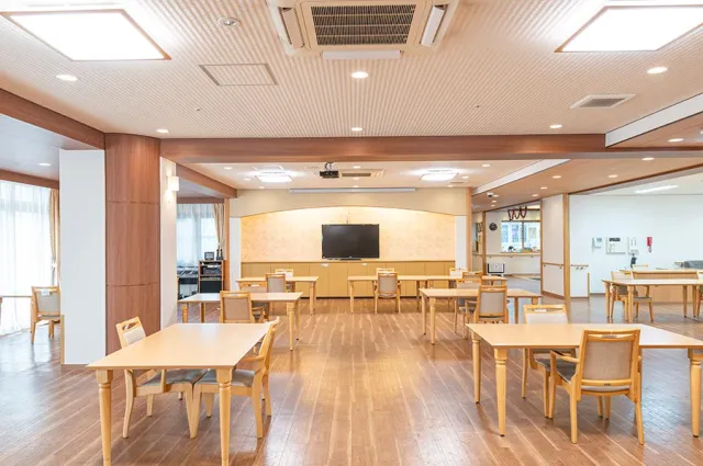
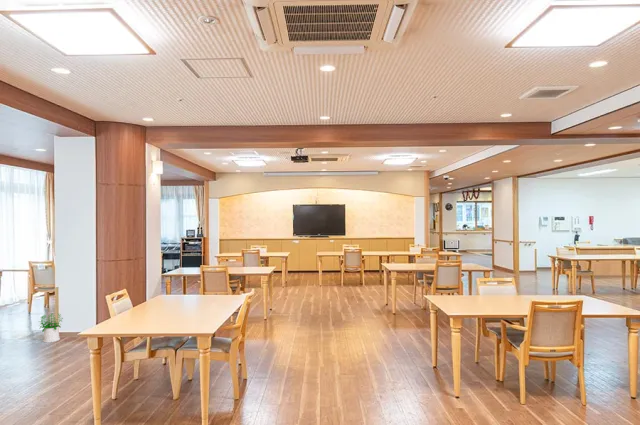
+ potted plant [38,312,64,343]
